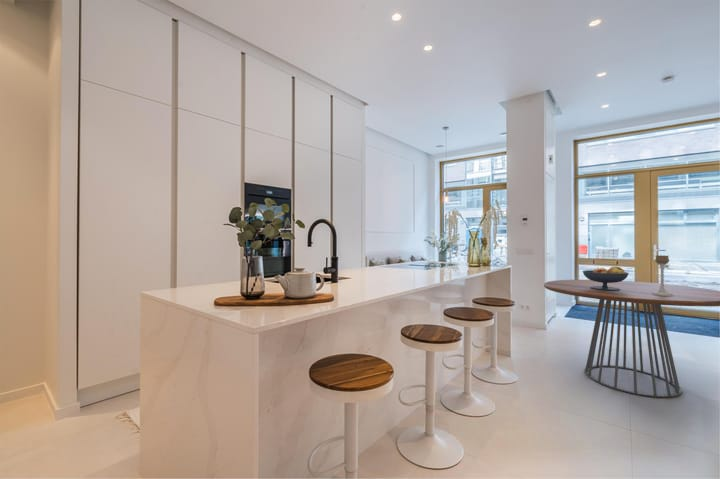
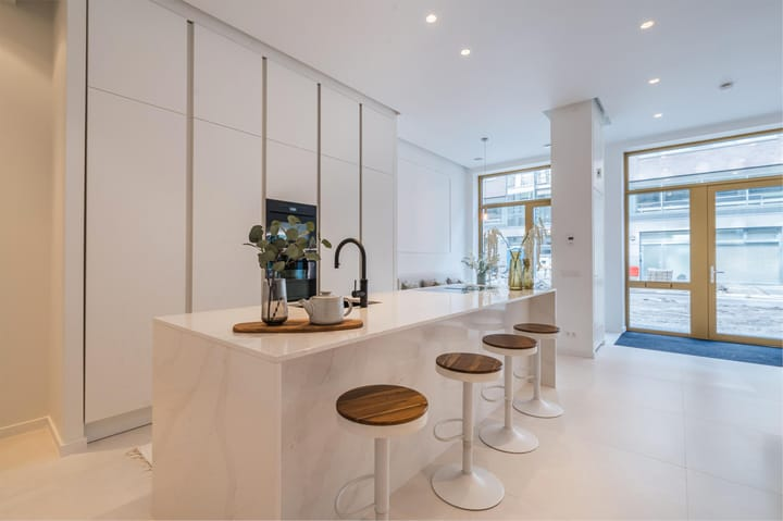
- fruit bowl [581,266,630,291]
- candle holder [651,254,674,296]
- dining table [543,279,720,398]
